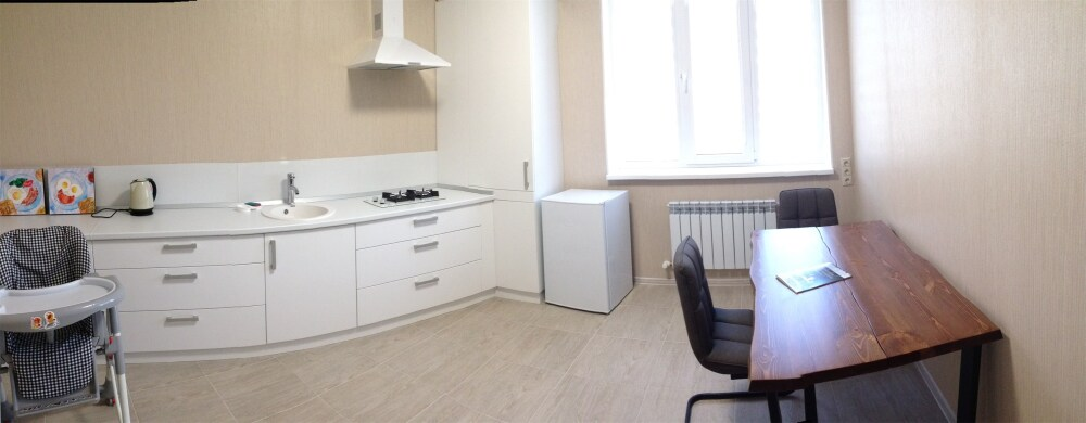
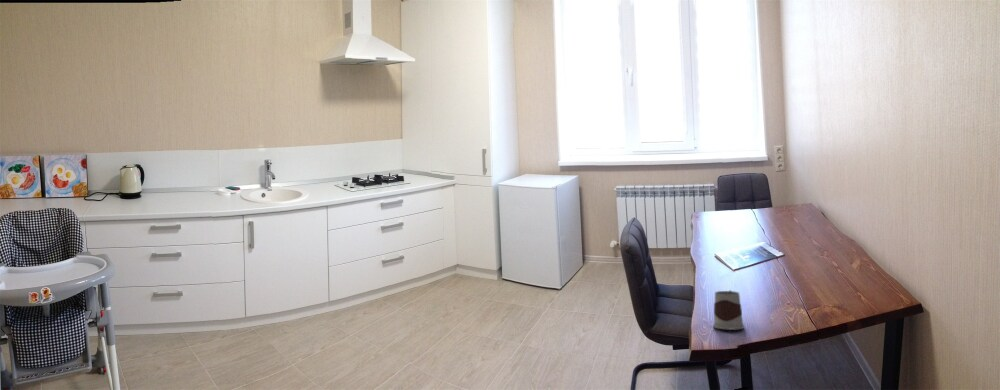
+ mug [712,289,745,331]
